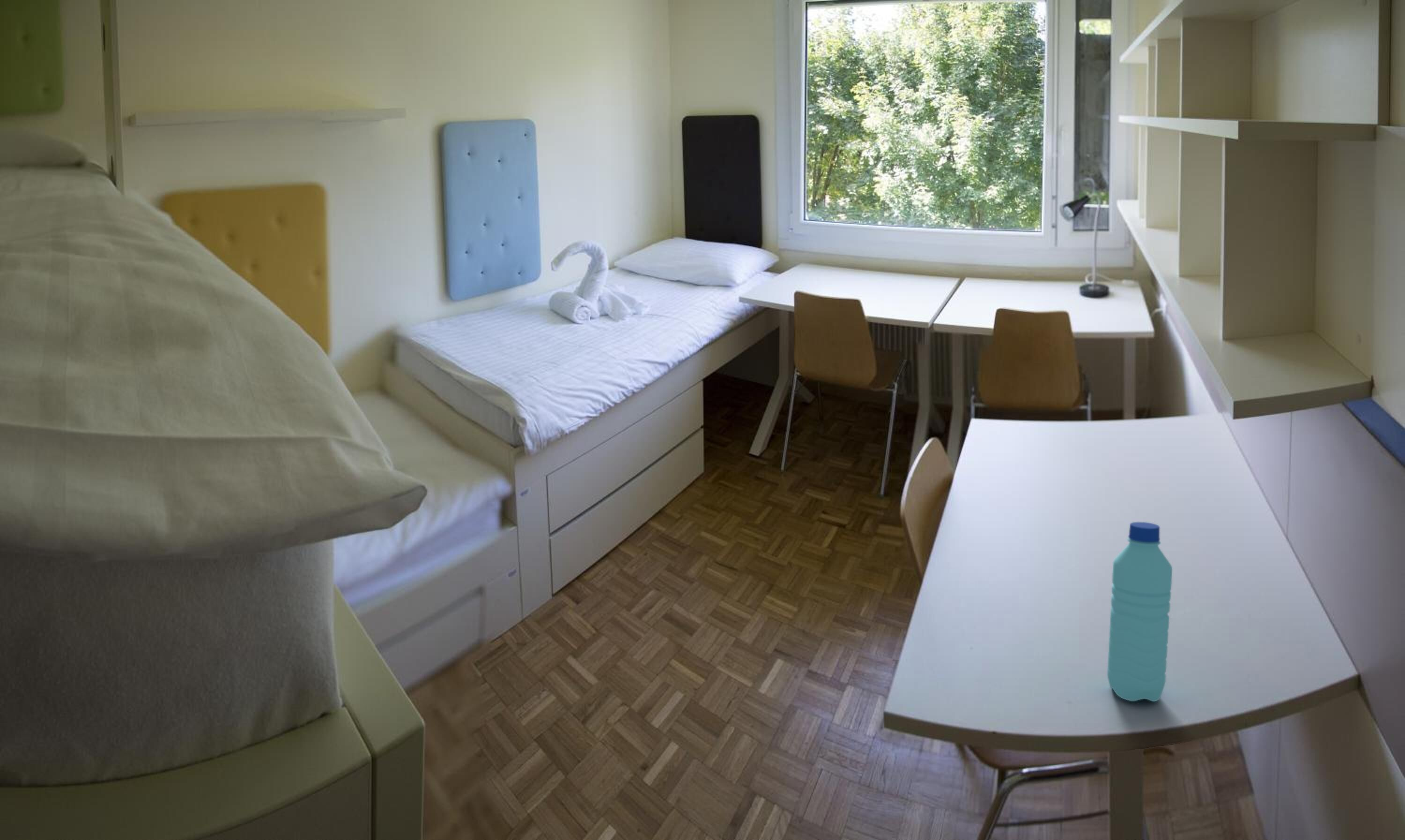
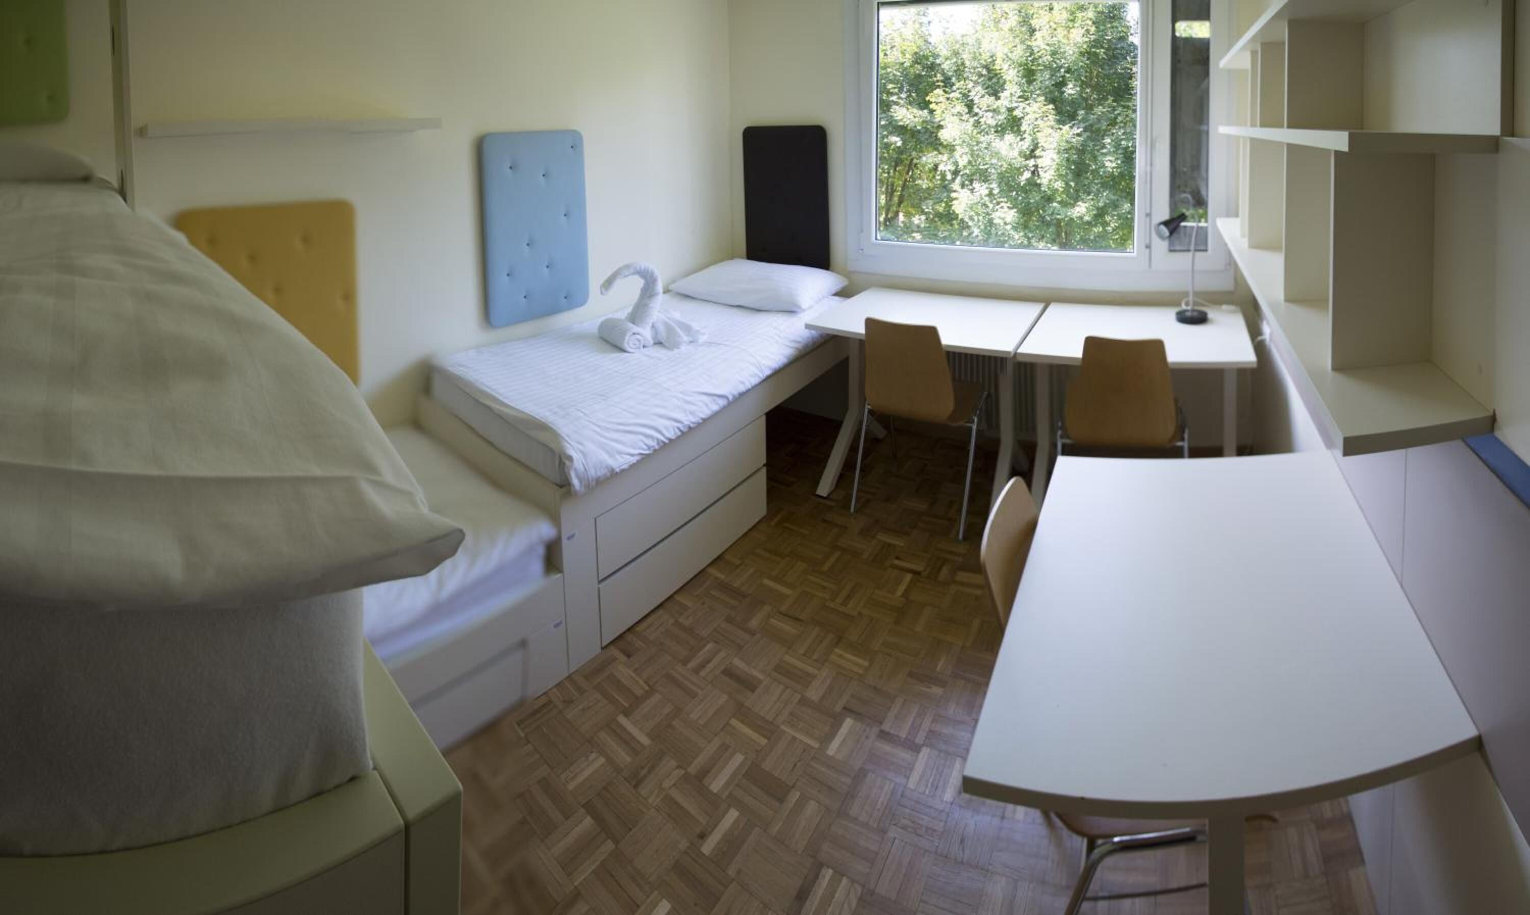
- water bottle [1107,522,1173,702]
